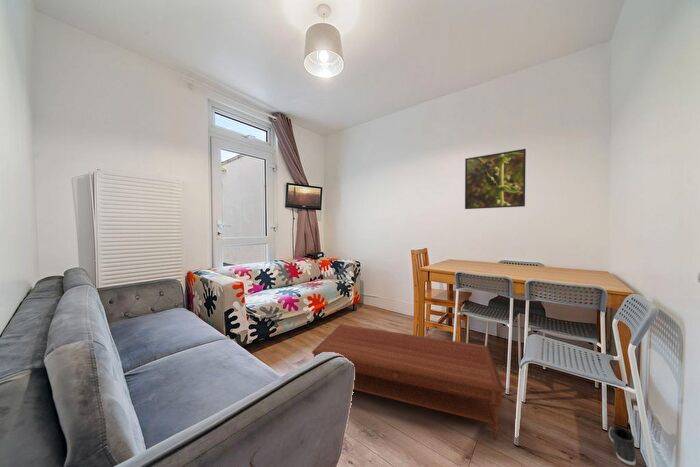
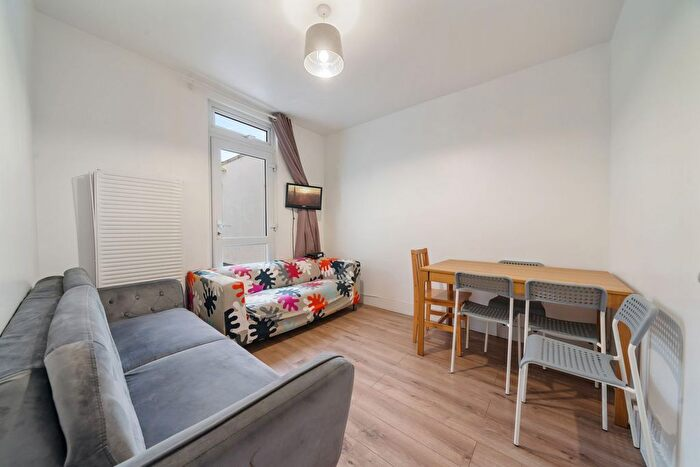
- coffee table [311,323,505,441]
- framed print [464,148,527,210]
- sneaker [608,424,637,466]
